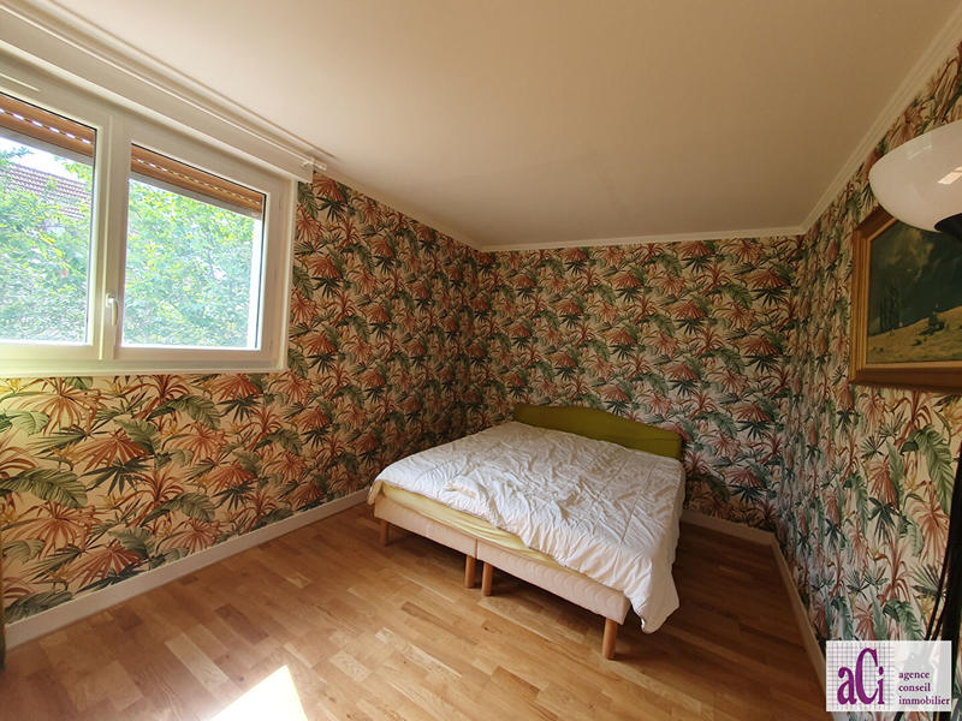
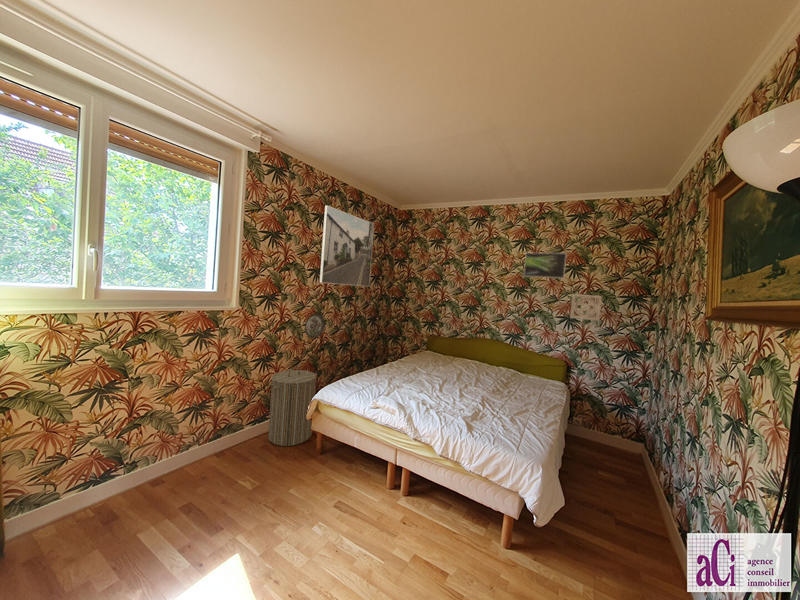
+ decorative plate [304,312,326,340]
+ laundry hamper [267,365,317,447]
+ wall ornament [569,293,603,322]
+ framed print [523,252,568,279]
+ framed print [319,204,375,287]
